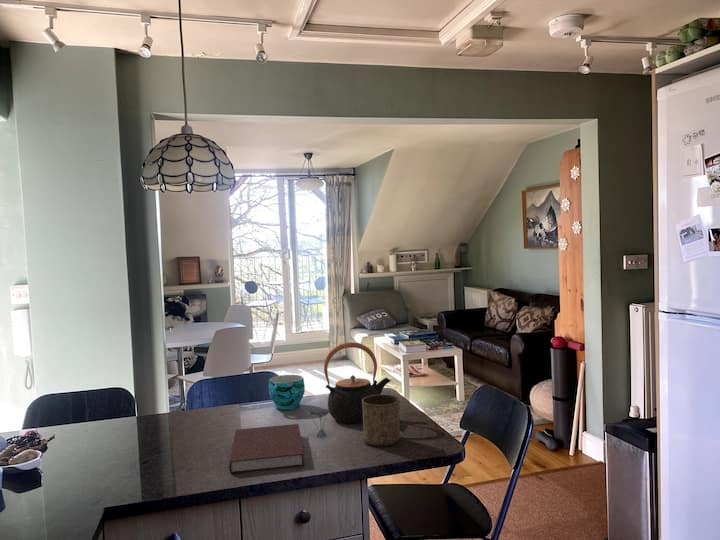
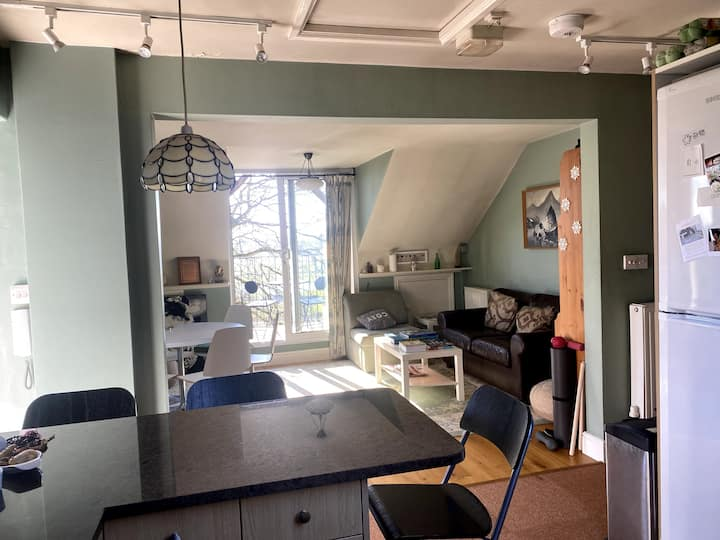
- cup [362,394,401,447]
- notebook [228,423,305,474]
- cup [268,374,306,410]
- teapot [323,341,392,424]
